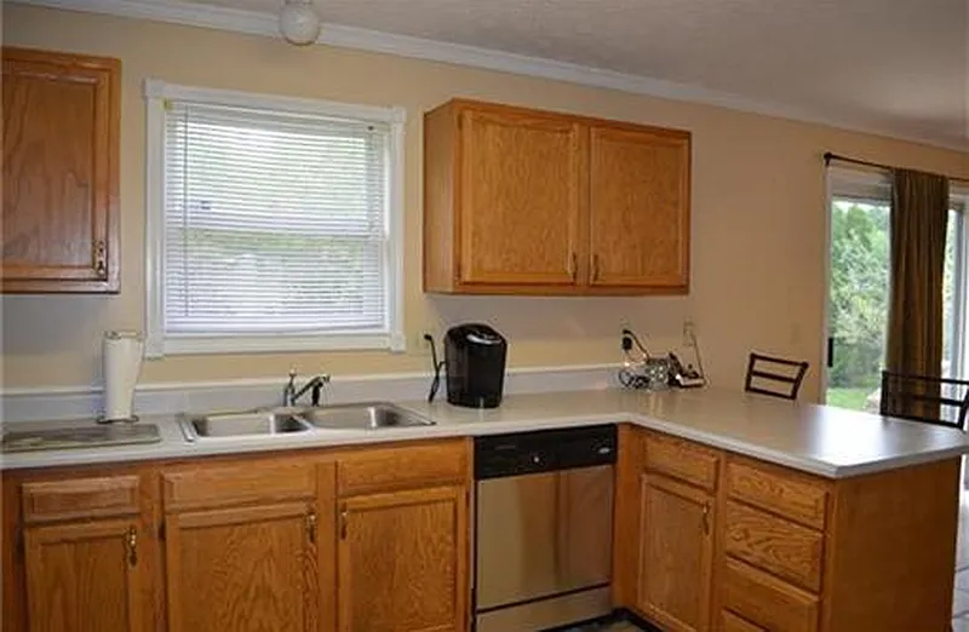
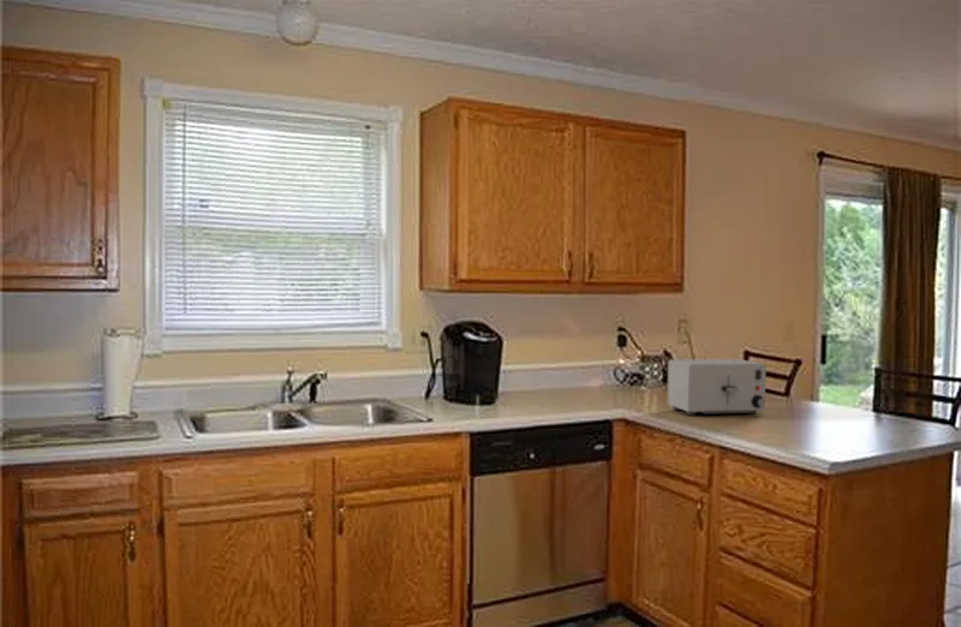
+ toaster [665,358,768,417]
